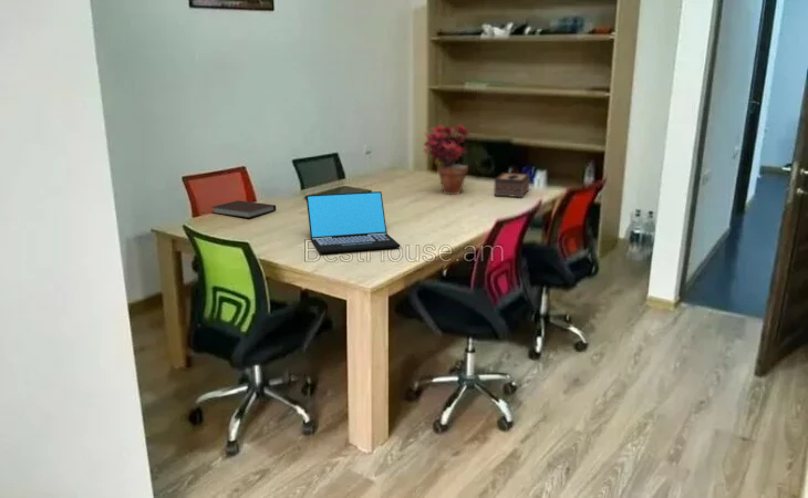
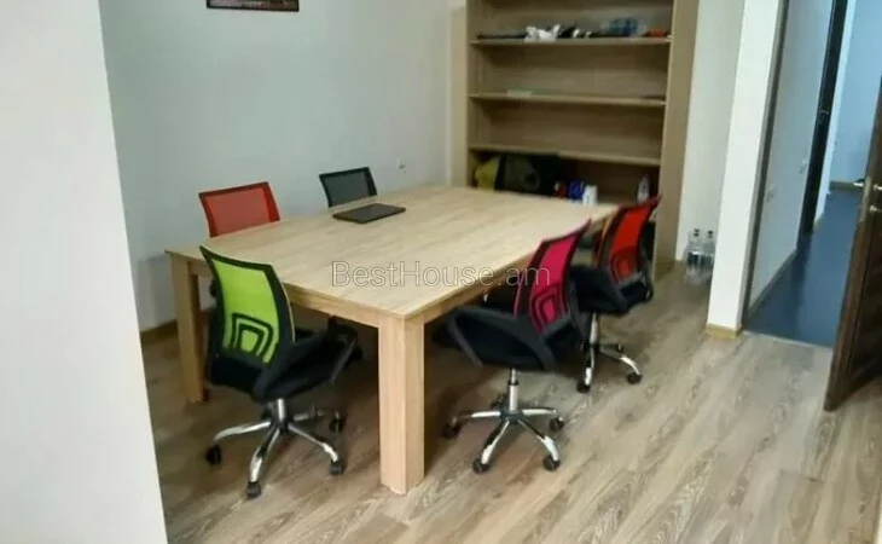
- potted plant [423,123,475,196]
- notebook [211,199,277,219]
- tissue box [493,172,531,199]
- laptop [305,190,402,255]
